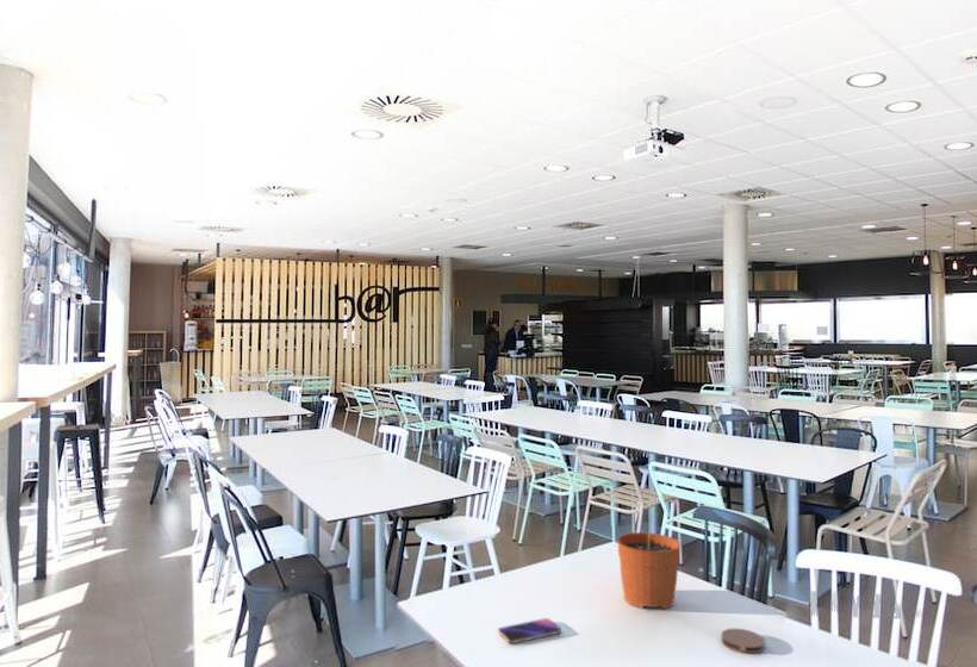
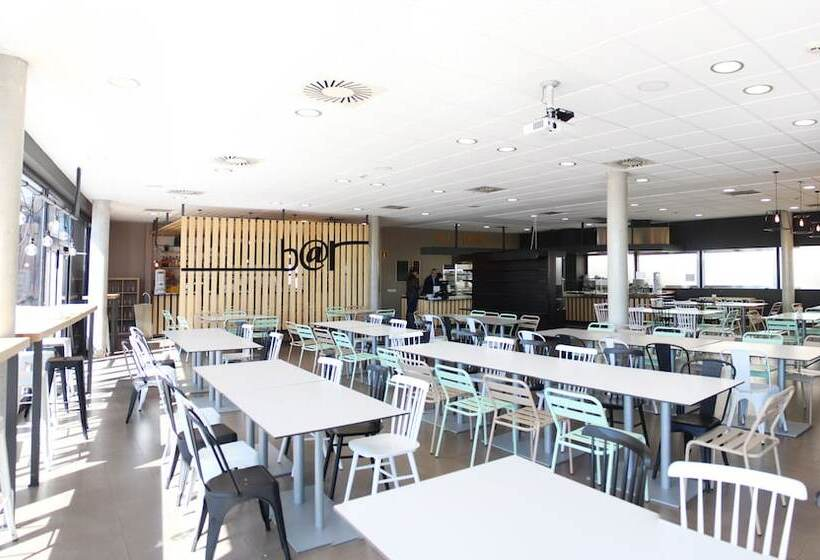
- coaster [721,628,766,654]
- plant pot [616,510,682,610]
- smartphone [497,617,562,644]
